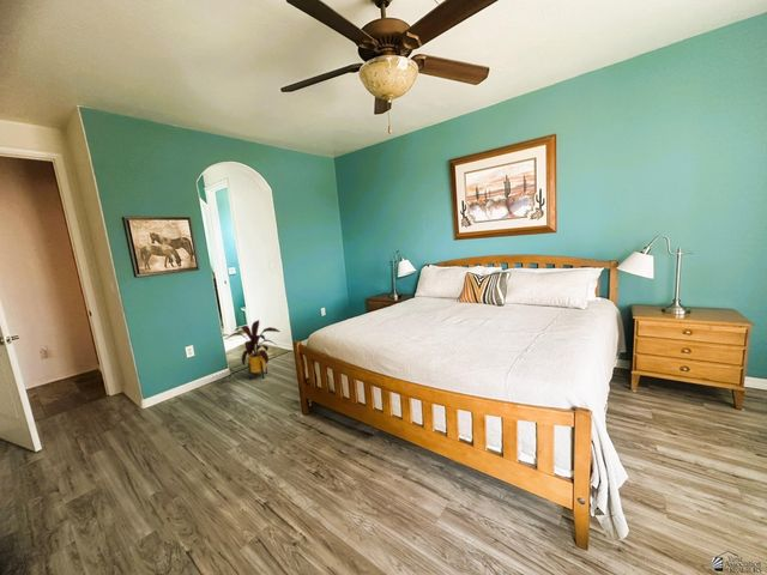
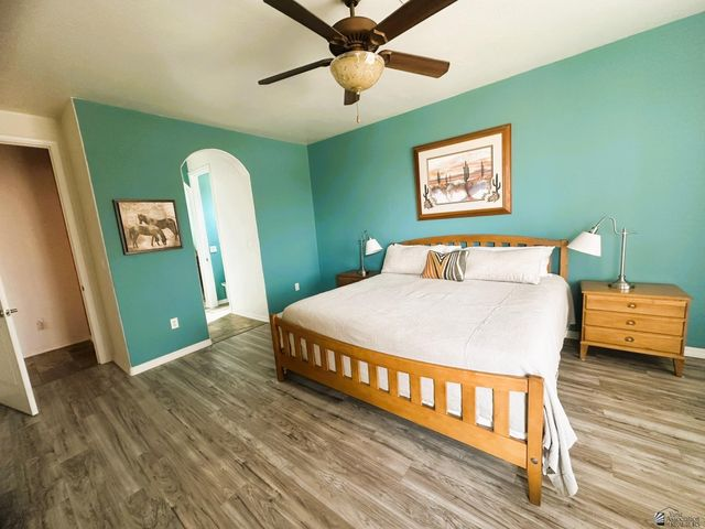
- house plant [224,319,282,381]
